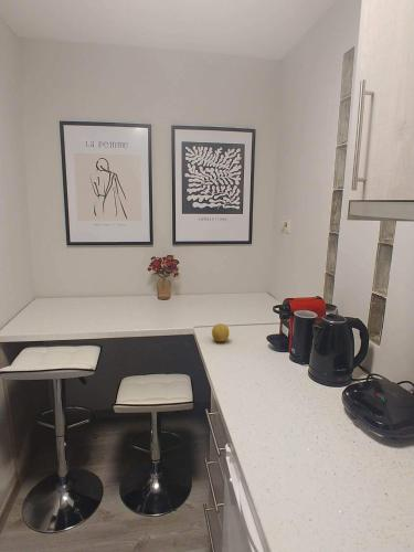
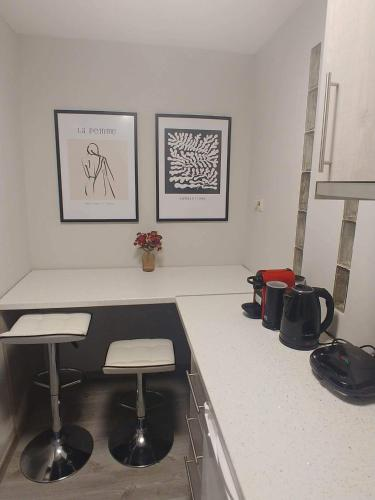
- fruit [211,322,231,342]
